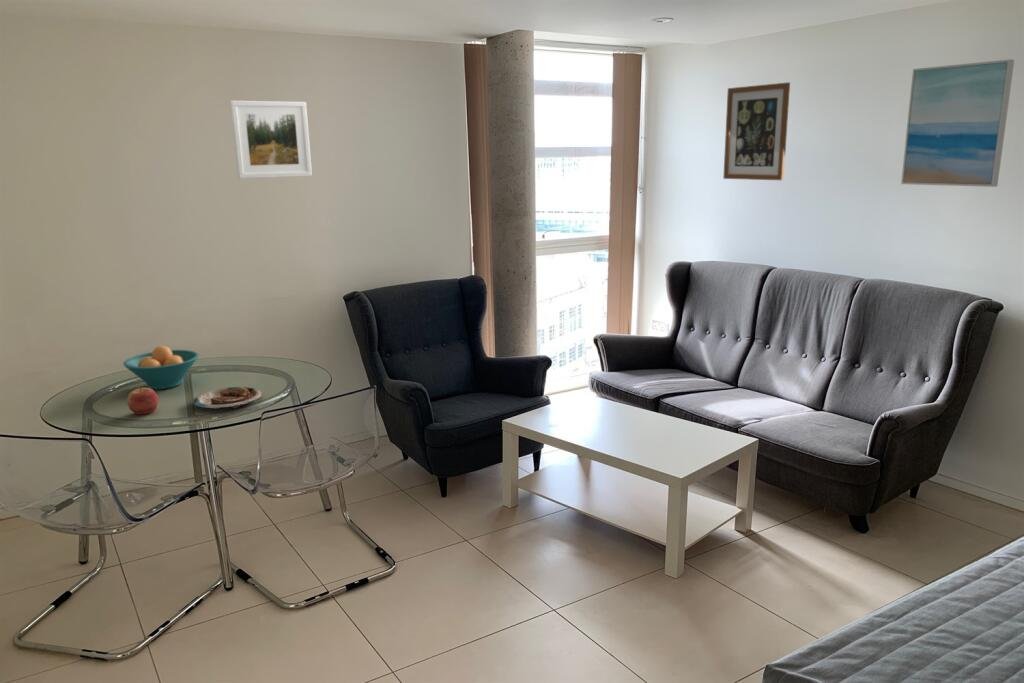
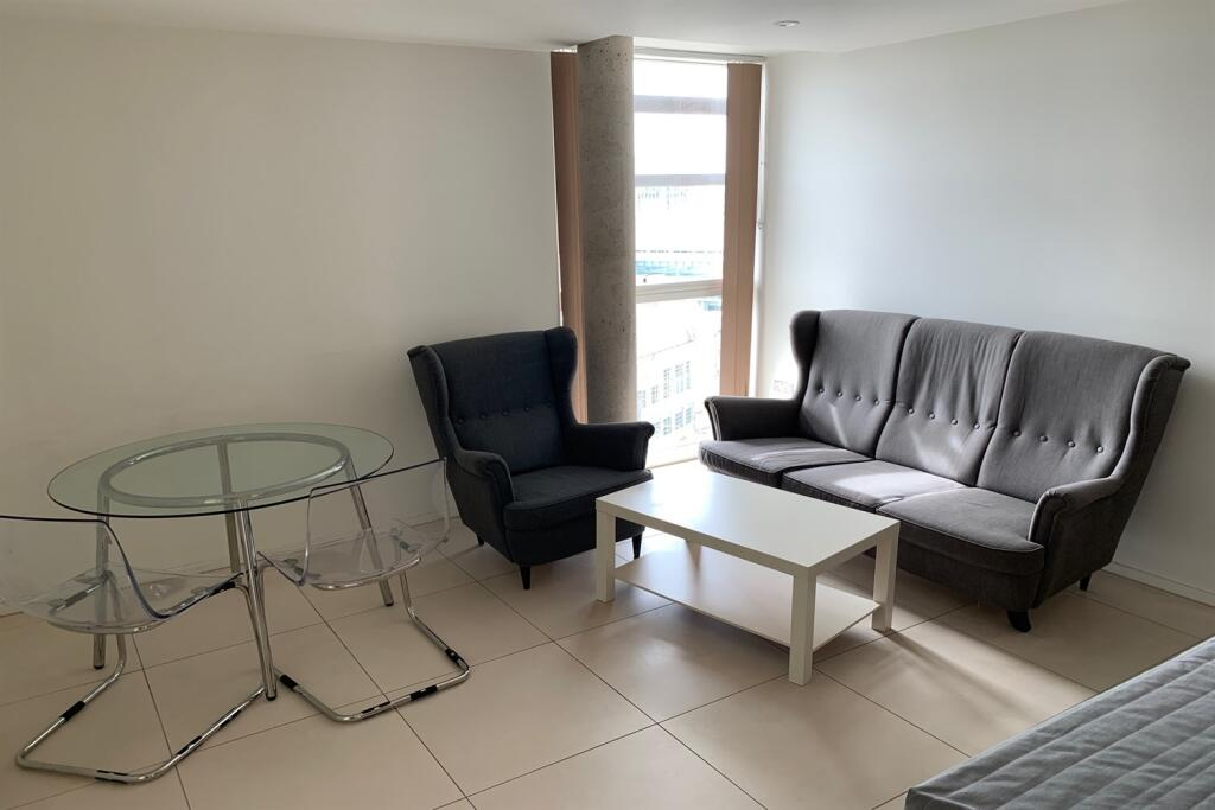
- wall art [900,58,1015,188]
- plate [192,386,263,410]
- wall art [722,81,791,181]
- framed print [229,100,313,180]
- fruit bowl [122,345,200,390]
- apple [126,386,159,415]
